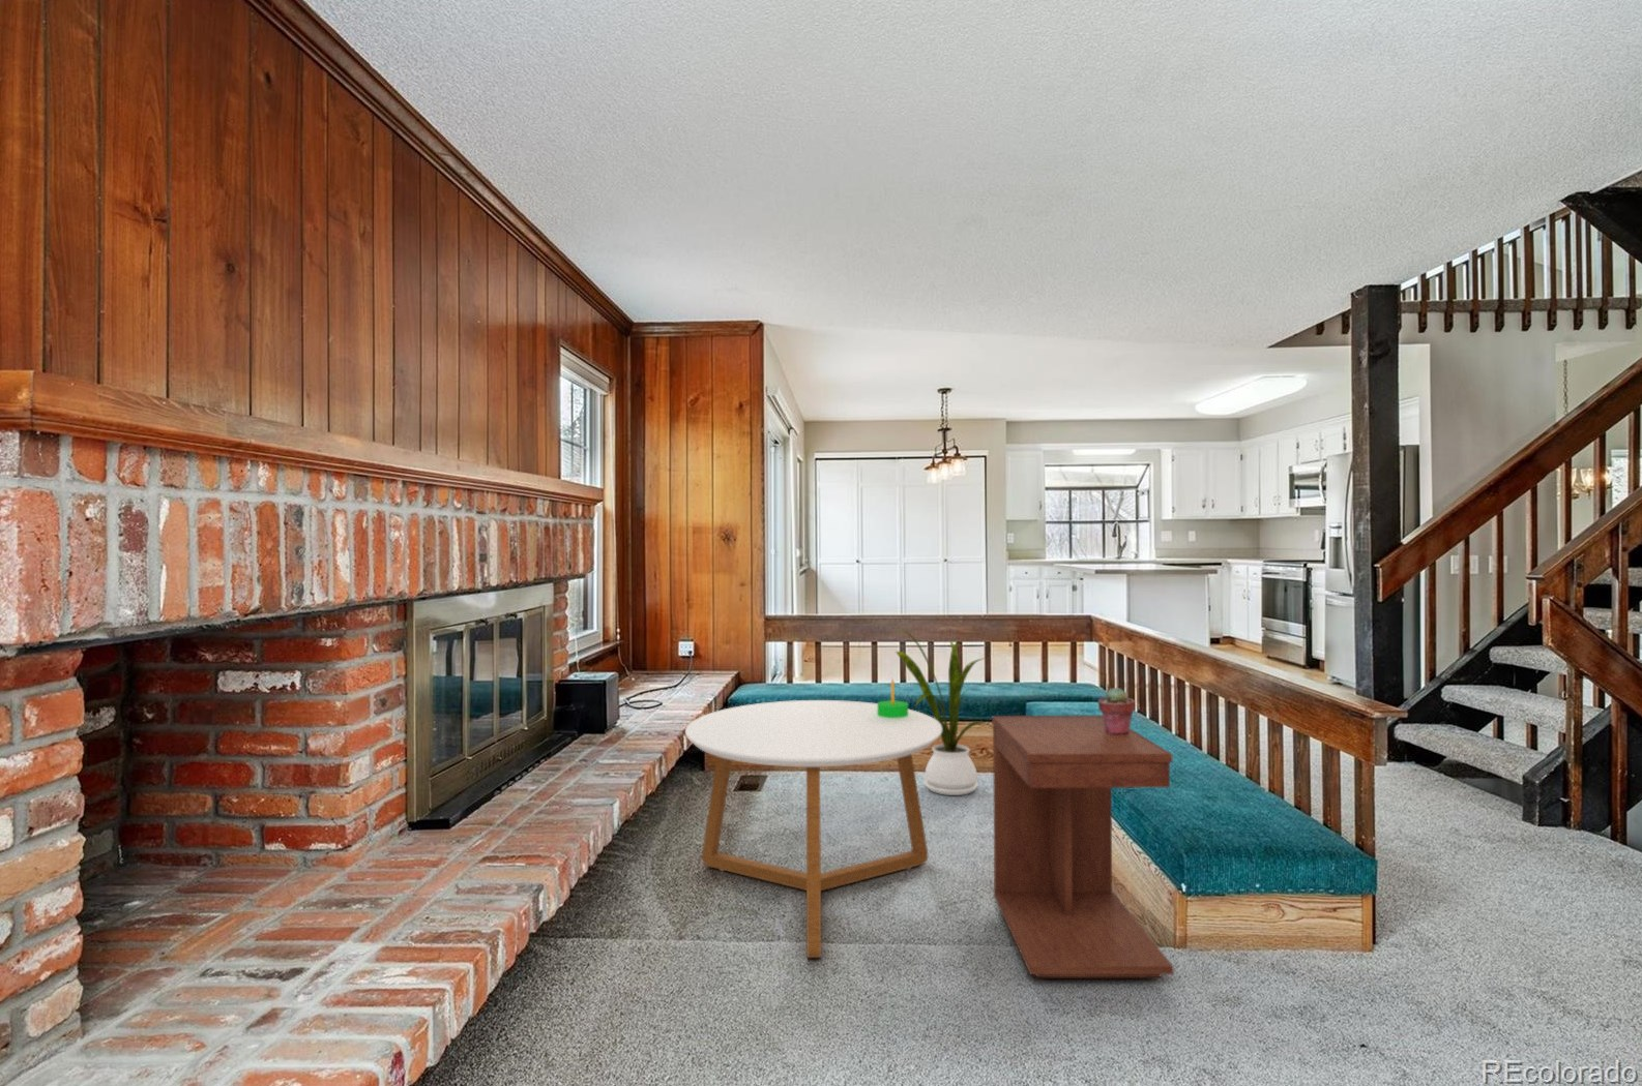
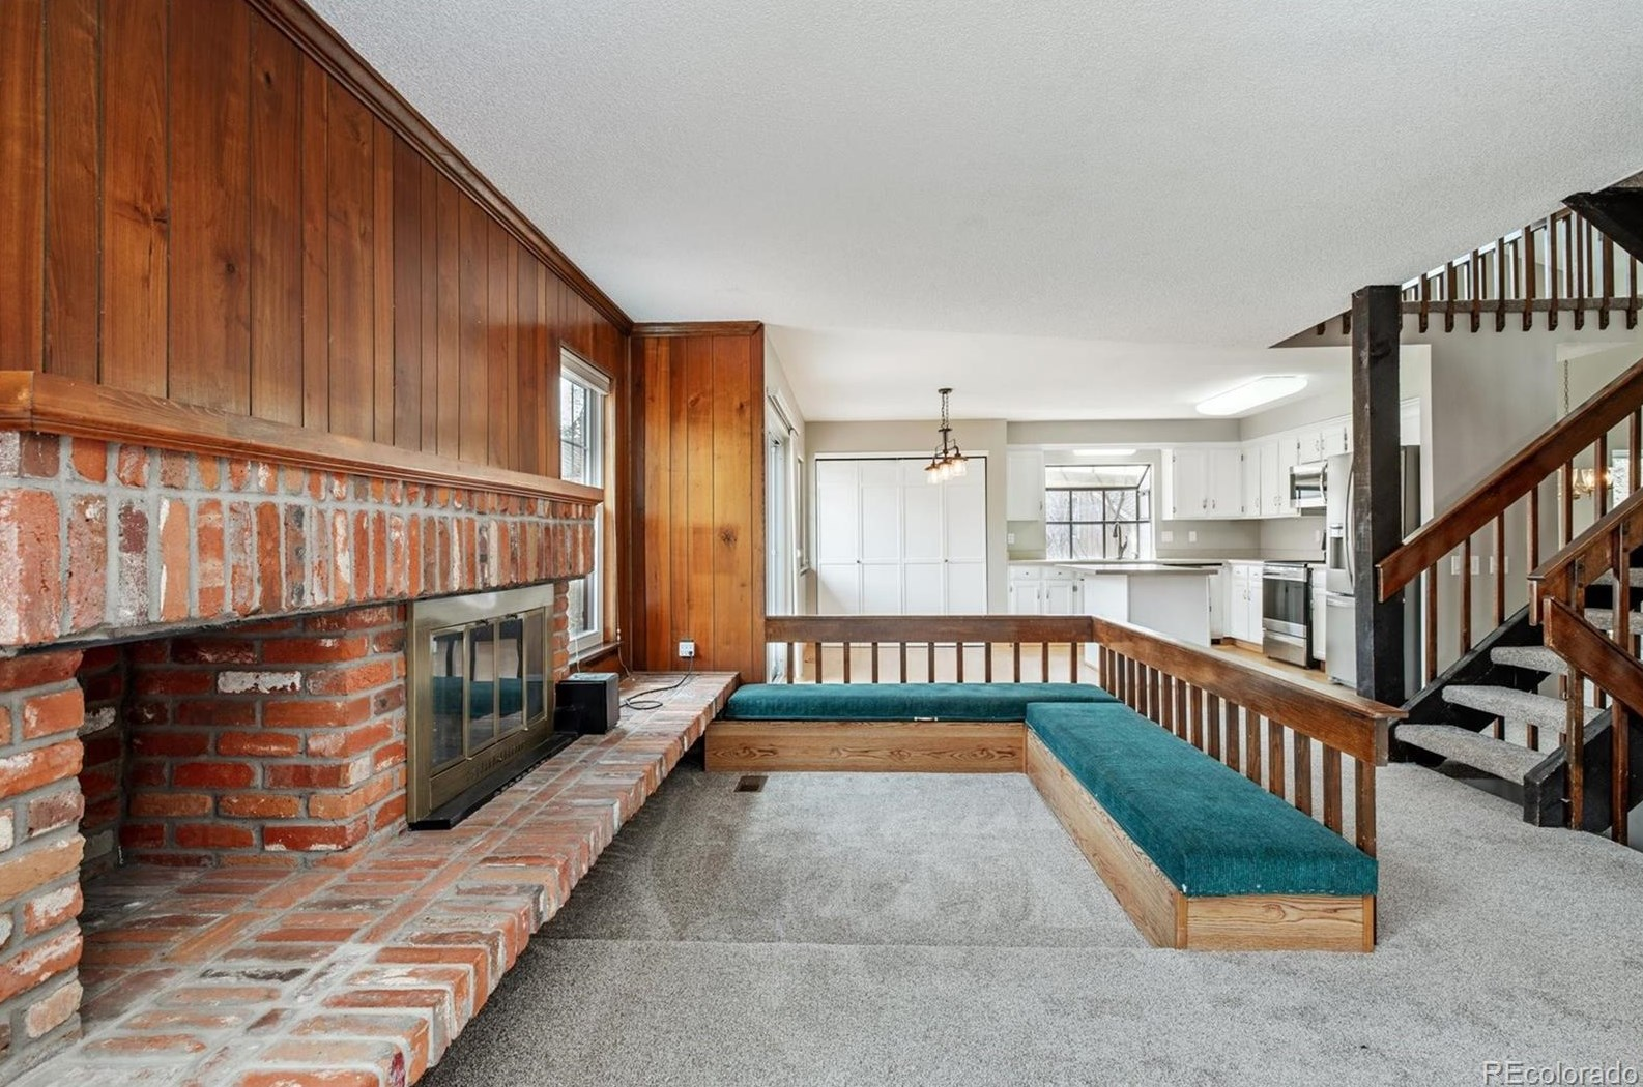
- coffee table [684,699,942,959]
- house plant [890,625,993,796]
- candle [877,678,910,718]
- side table [991,715,1175,978]
- potted succulent [1097,686,1136,735]
